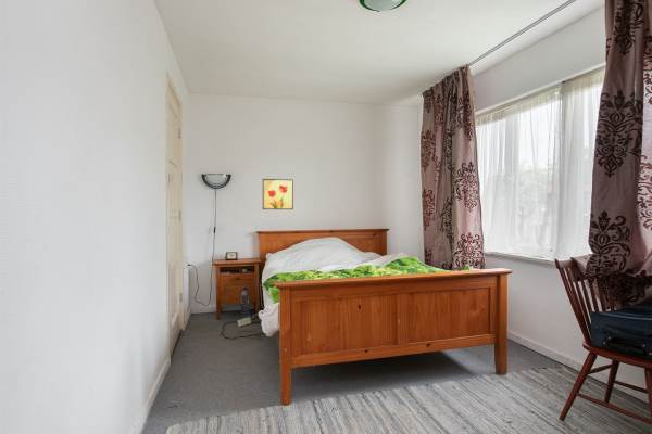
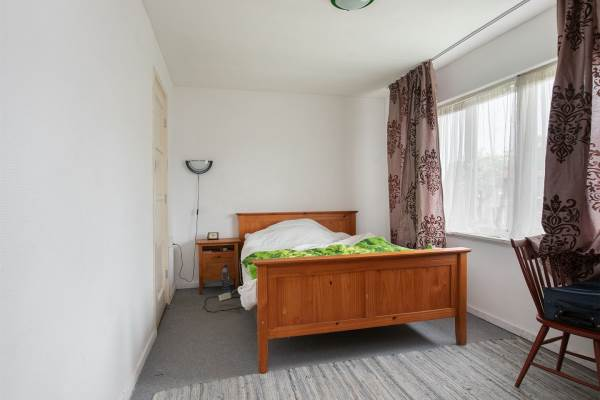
- wall art [262,178,294,210]
